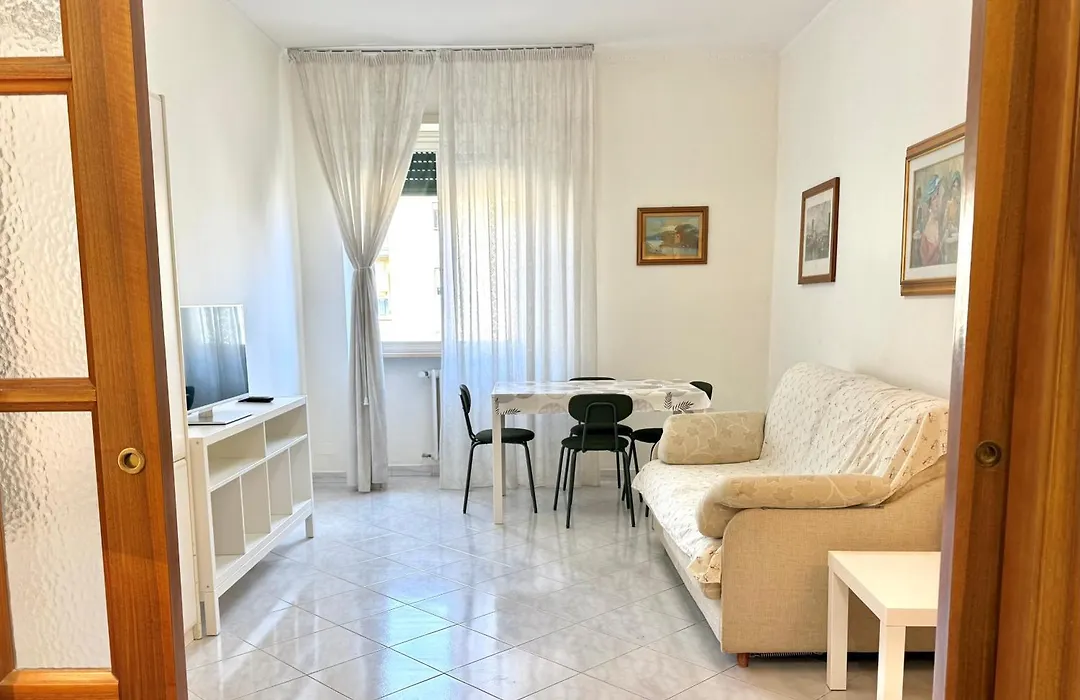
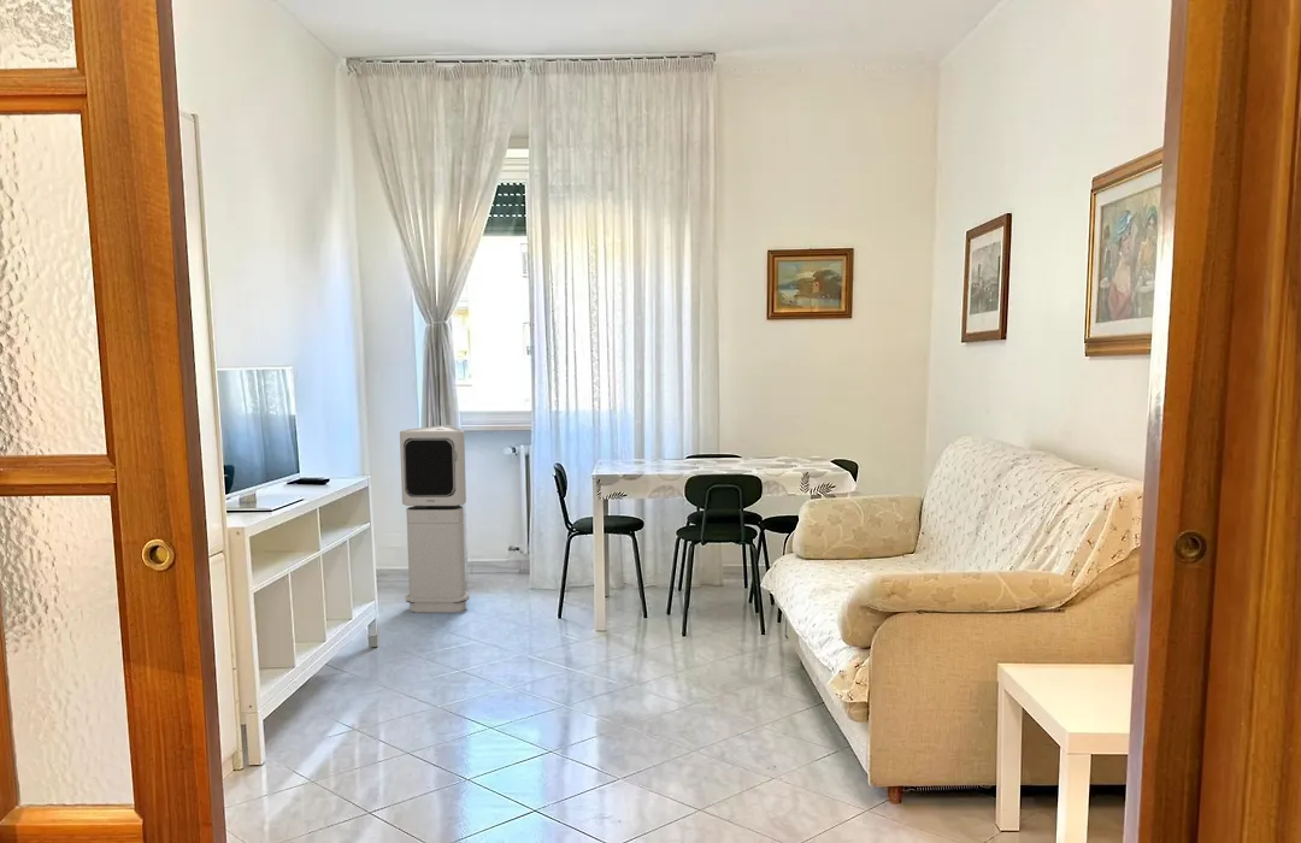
+ air purifier [399,424,470,614]
